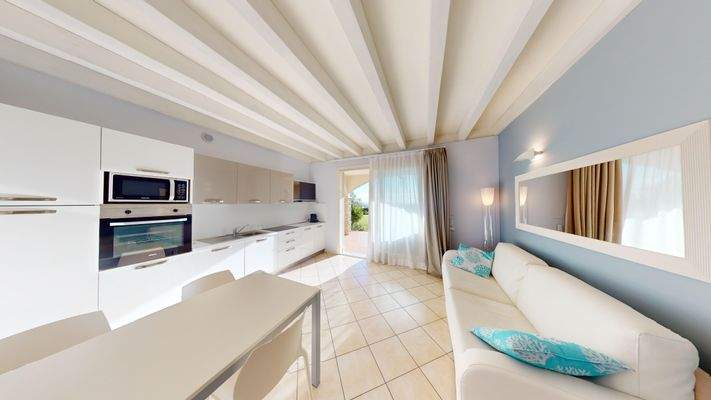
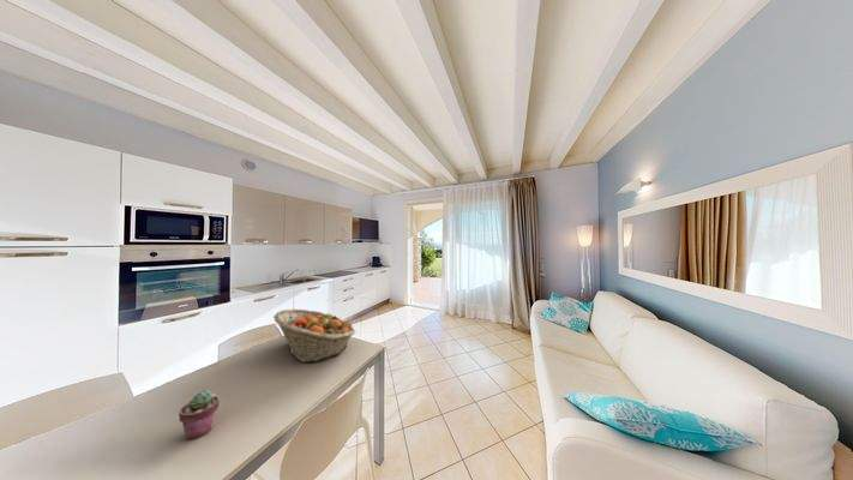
+ potted succulent [178,389,221,440]
+ fruit basket [272,308,356,364]
